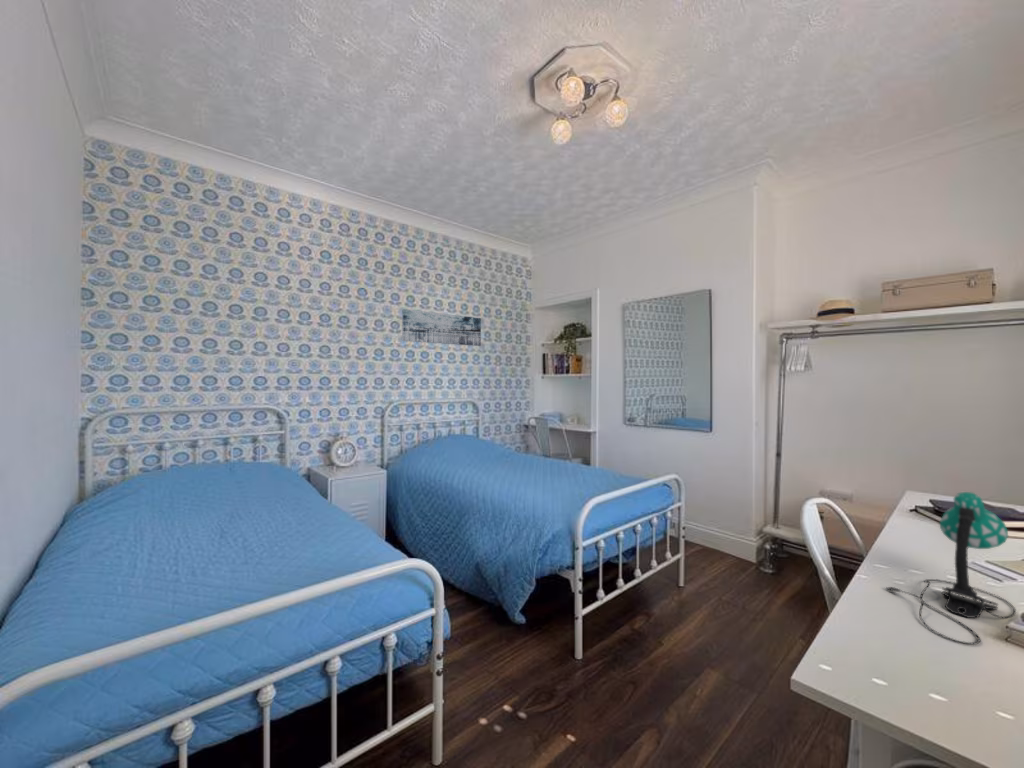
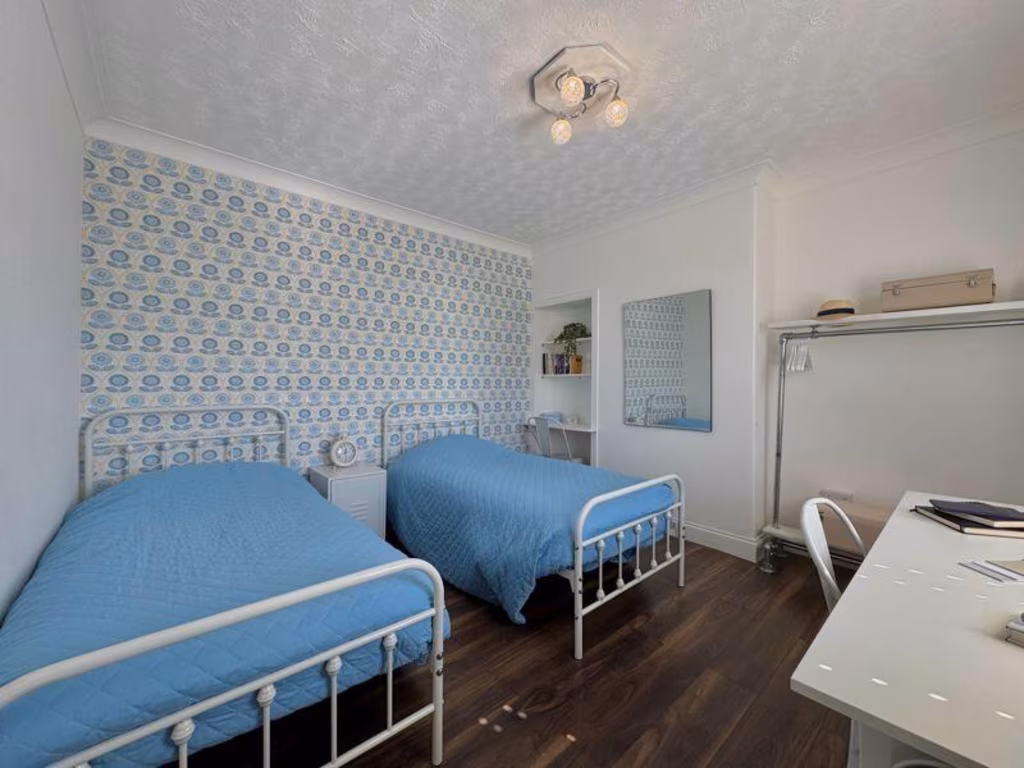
- wall art [401,308,482,347]
- desk lamp [884,491,1017,646]
